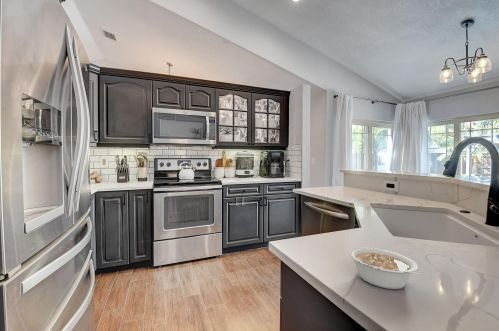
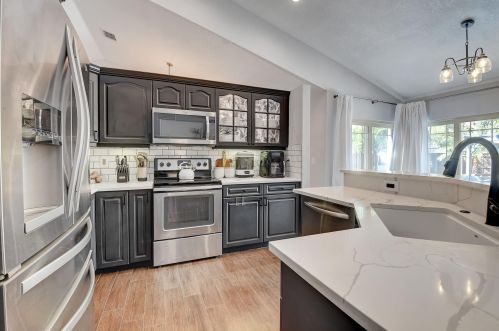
- legume [348,247,421,290]
